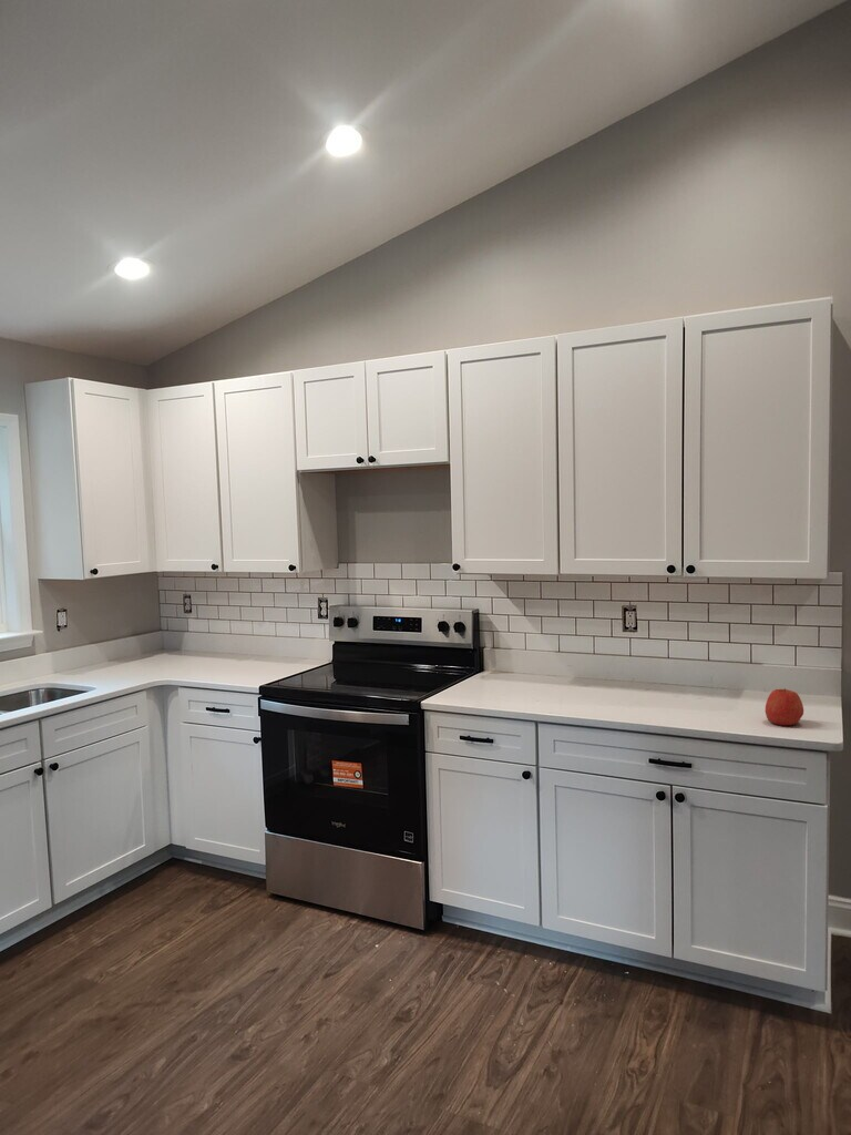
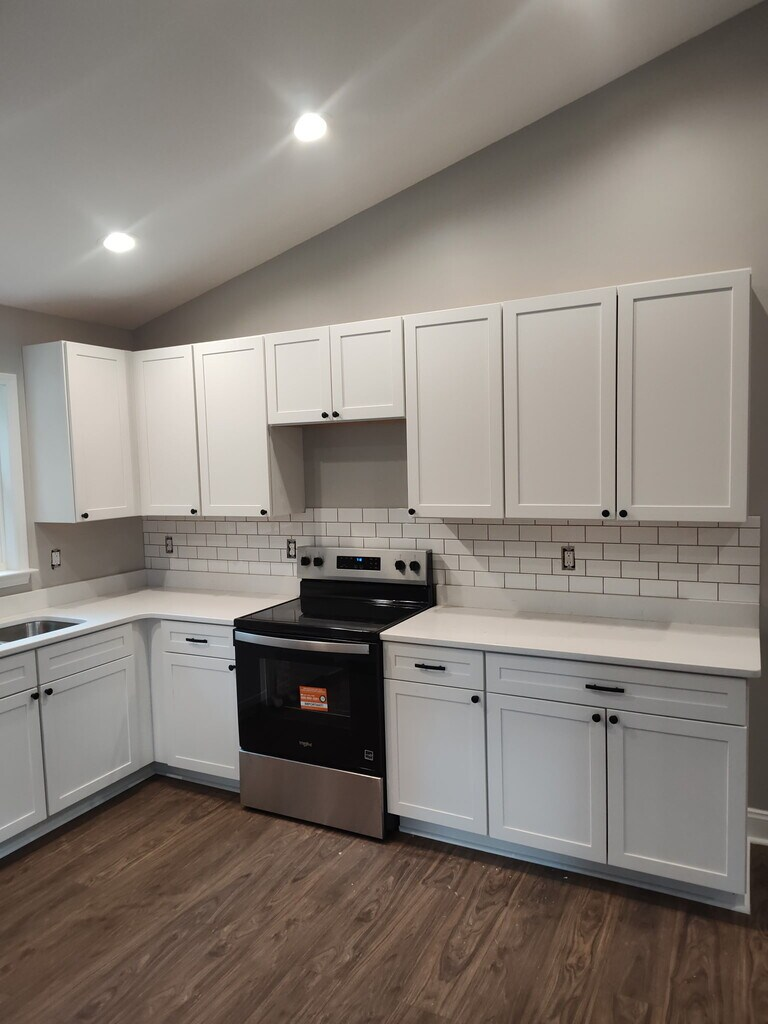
- apple [765,687,804,726]
